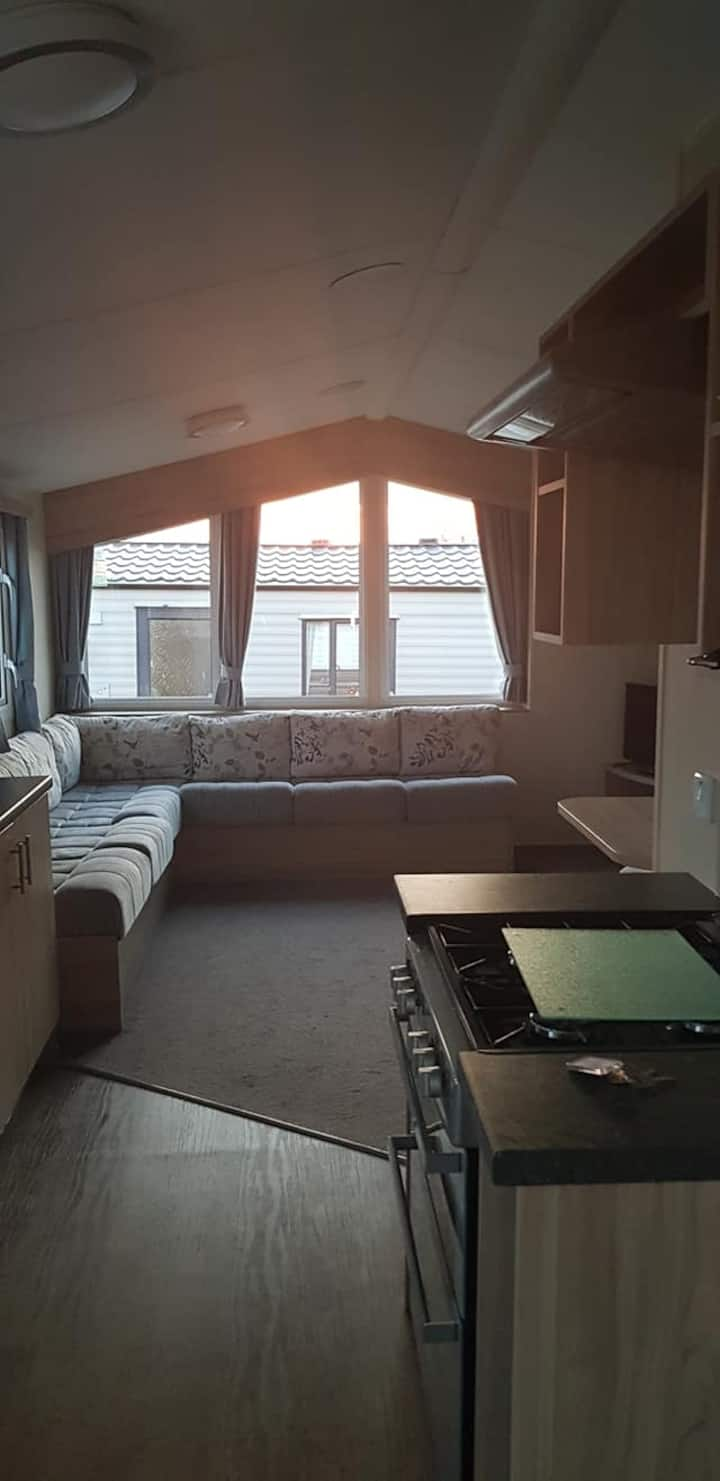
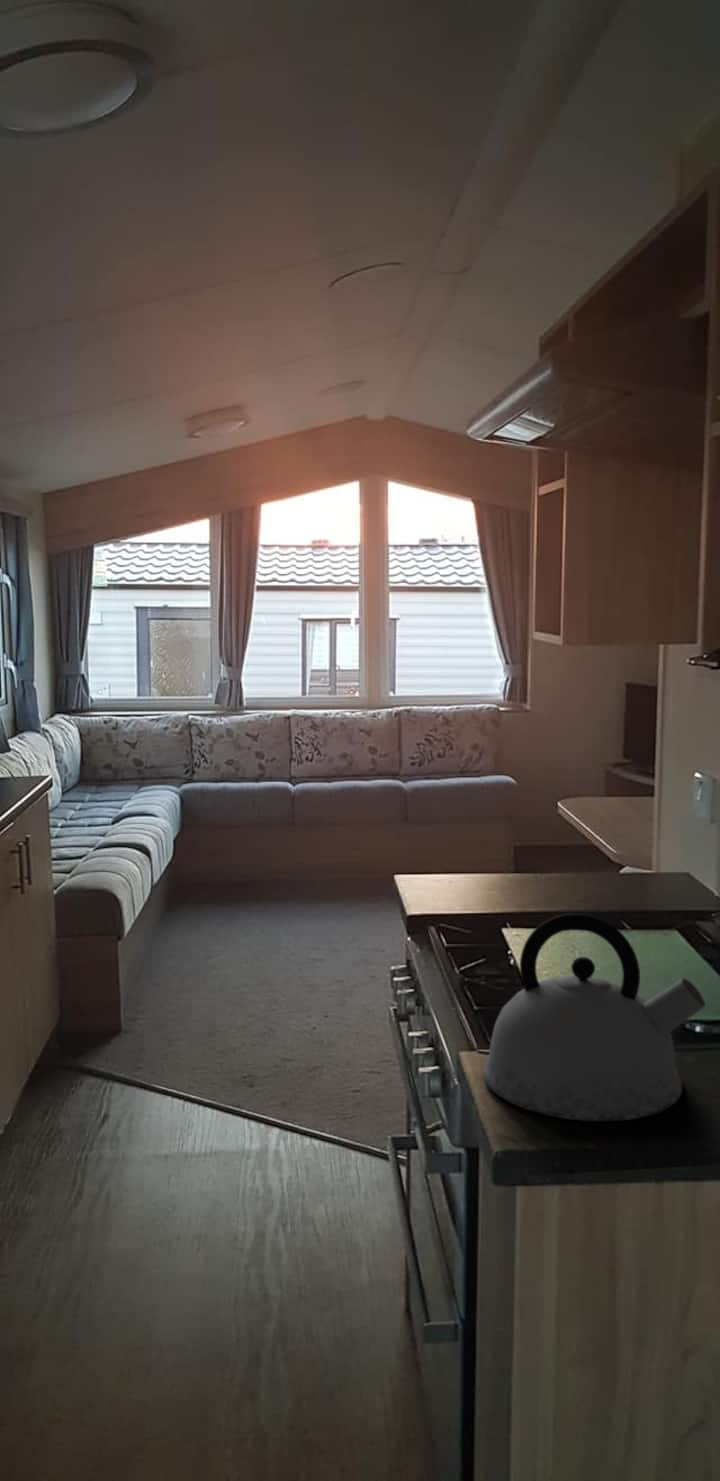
+ kettle [482,912,706,1122]
